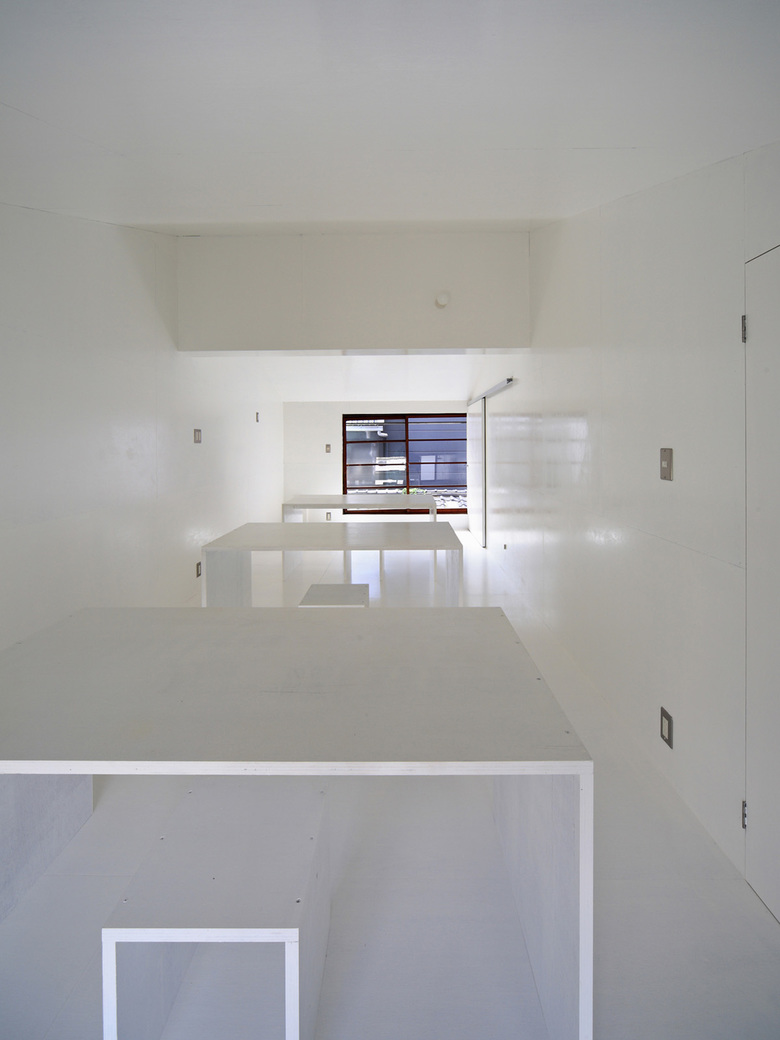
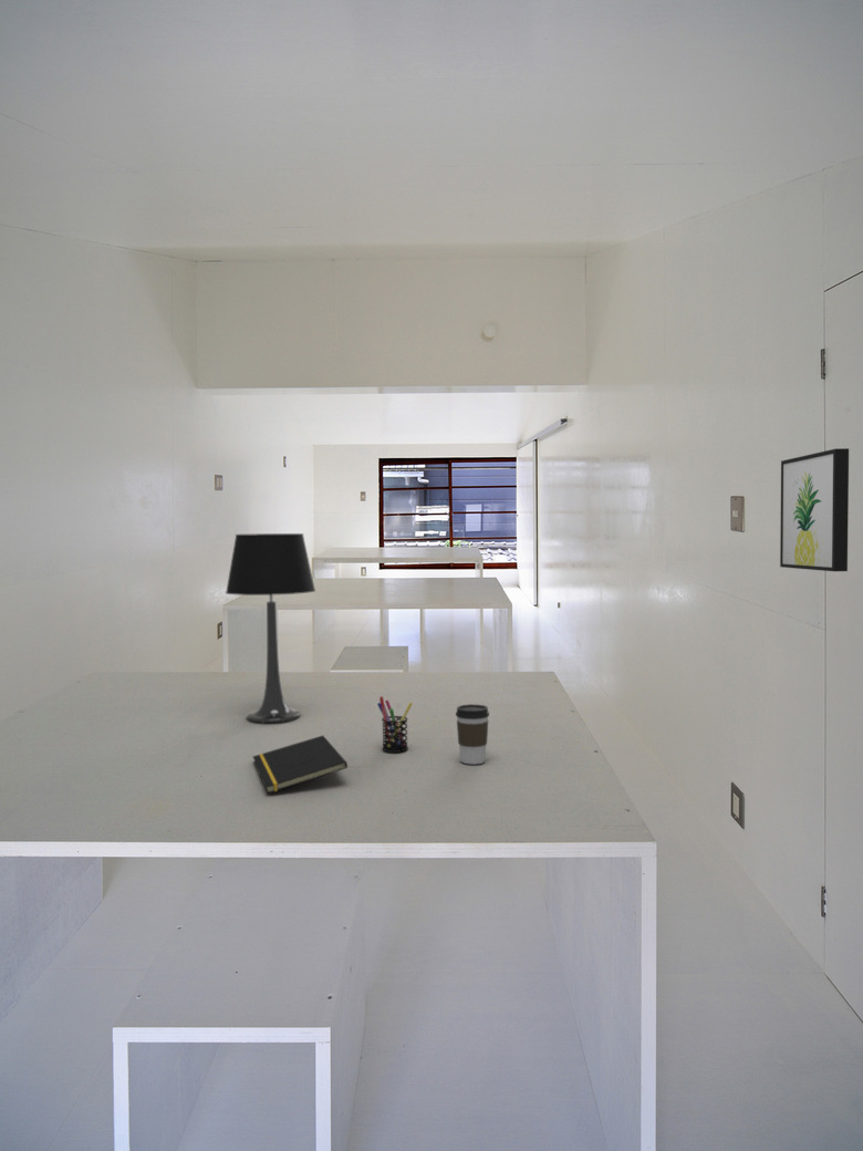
+ notepad [252,735,349,795]
+ coffee cup [455,703,490,765]
+ pen holder [376,695,413,754]
+ wall art [779,447,850,572]
+ table lamp [225,532,316,724]
